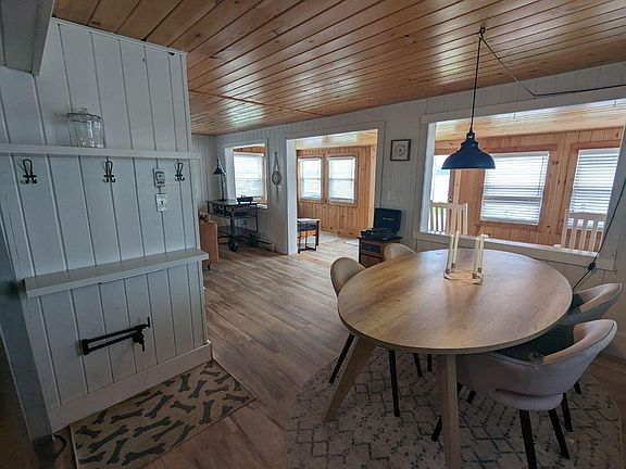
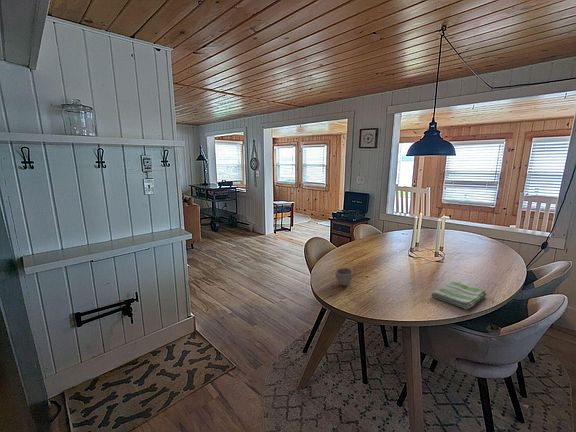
+ dish towel [430,281,487,311]
+ cup [334,267,355,287]
